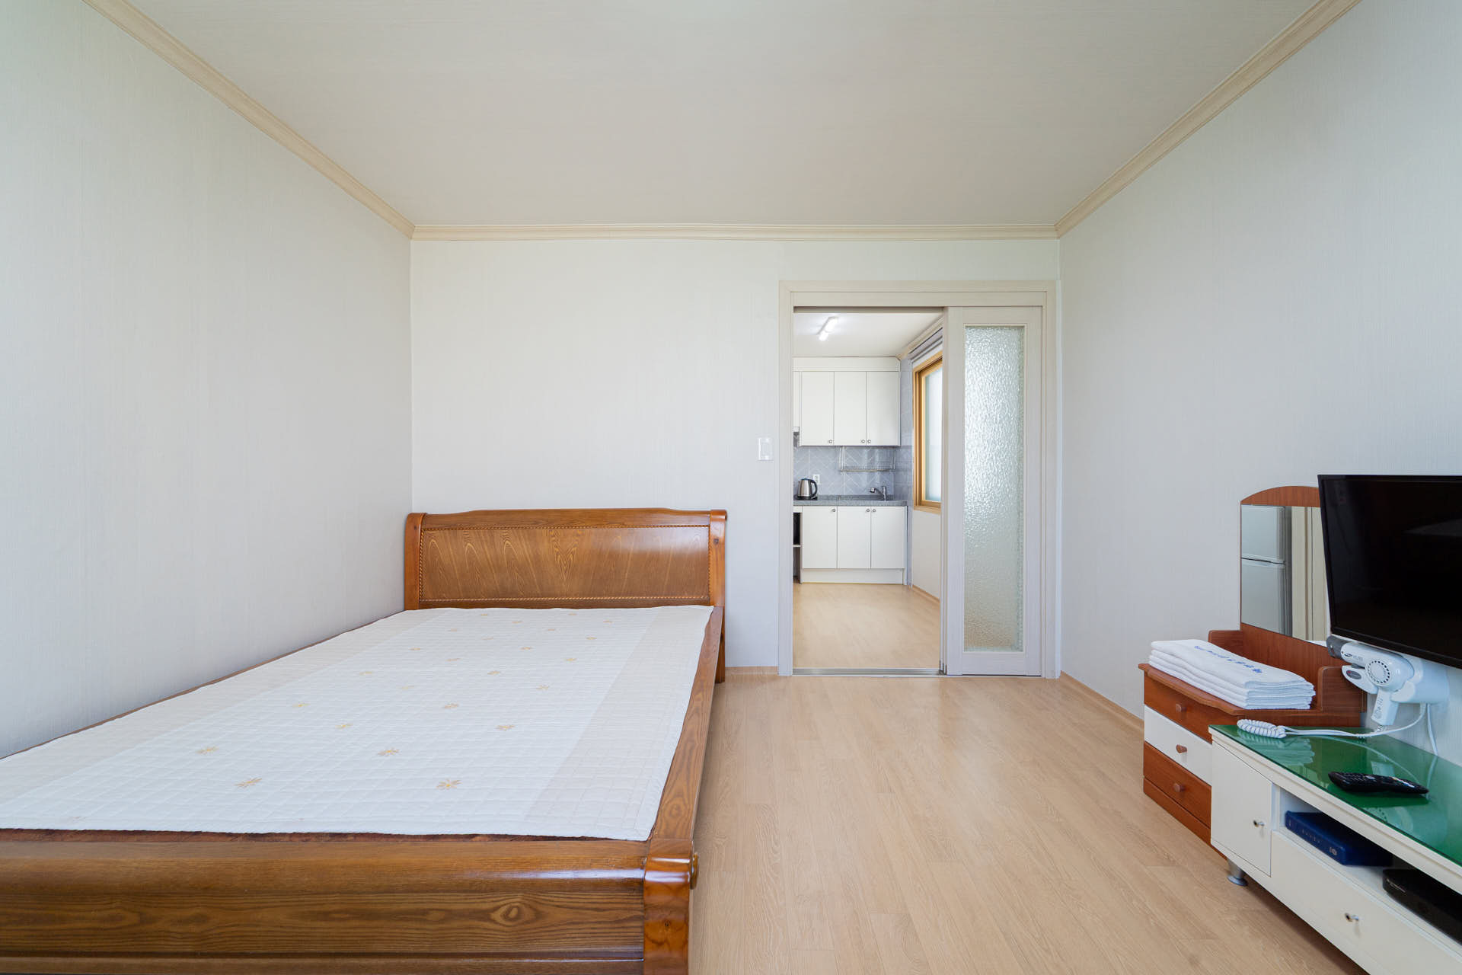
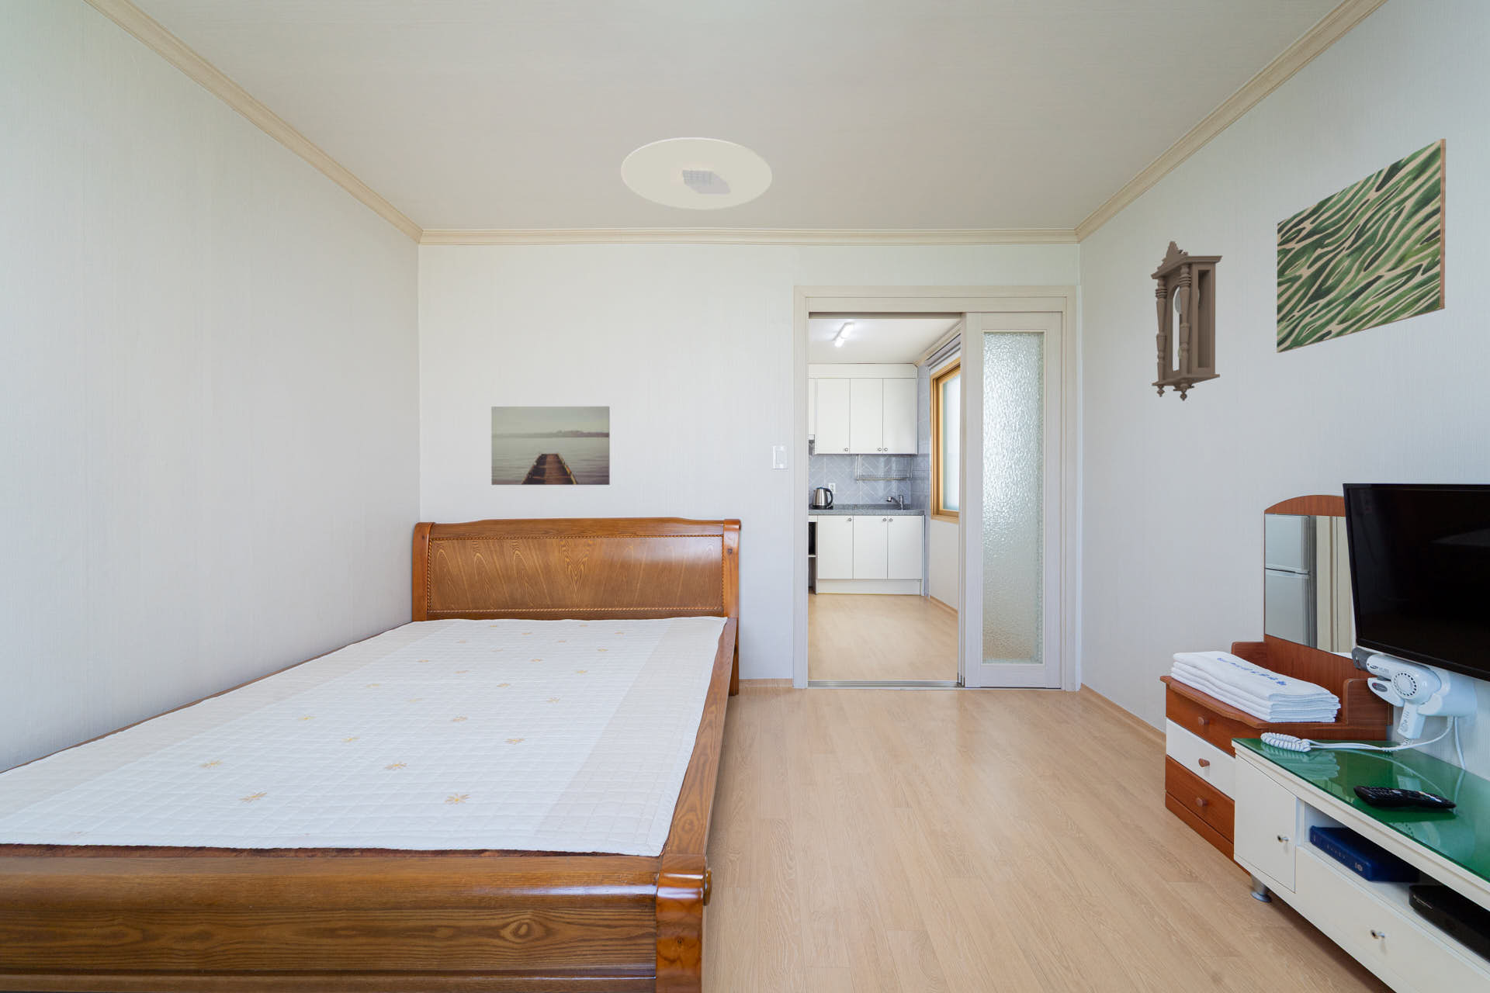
+ wall art [1276,139,1447,354]
+ wall art [490,406,611,485]
+ pendulum clock [1150,240,1223,402]
+ ceiling light [620,136,773,211]
